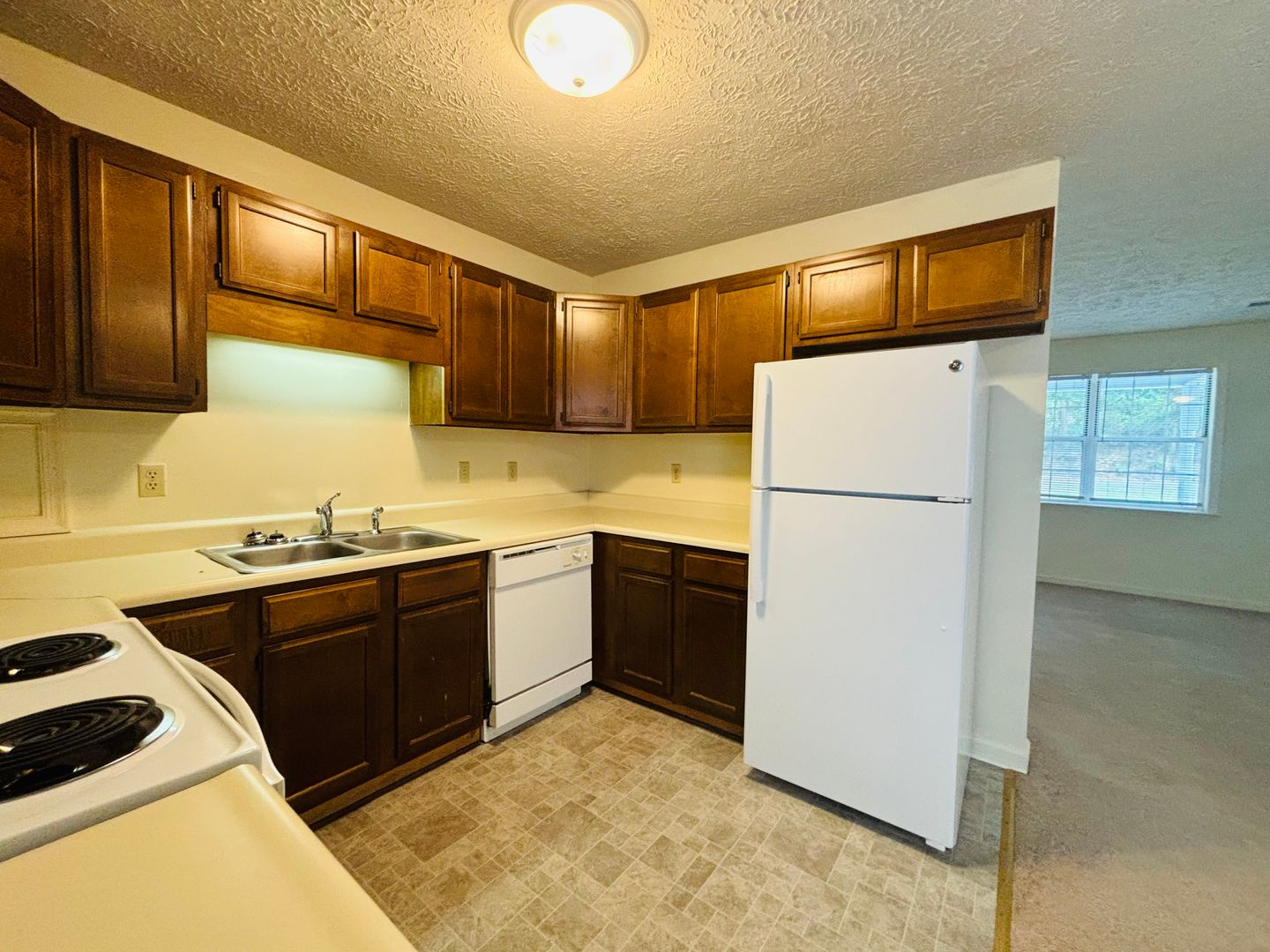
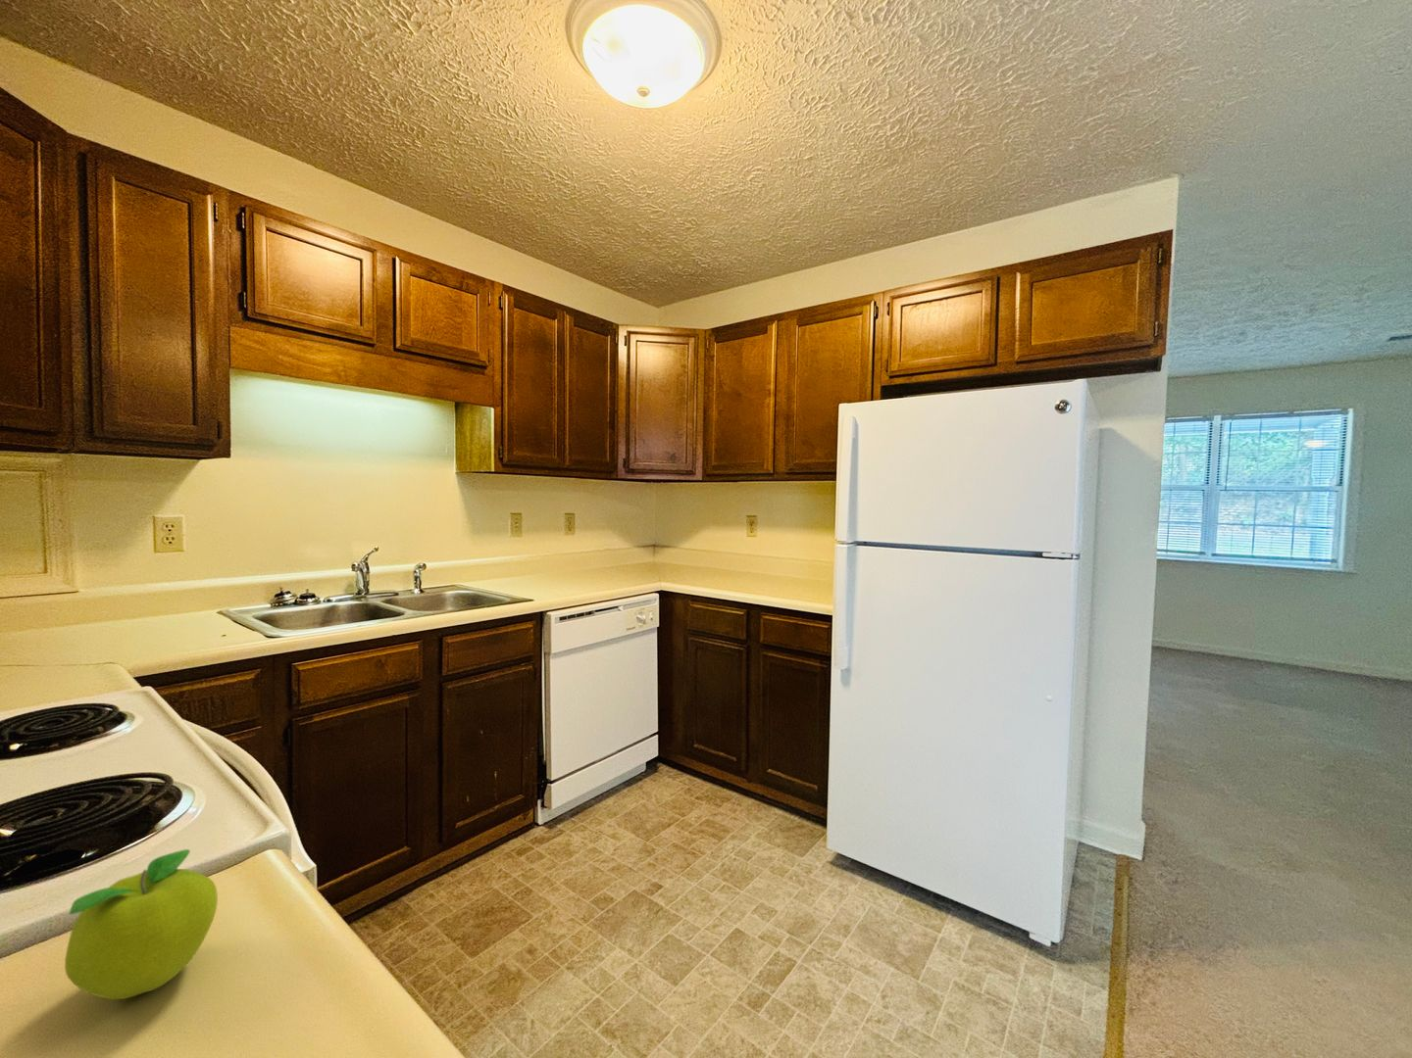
+ fruit [63,848,219,1000]
